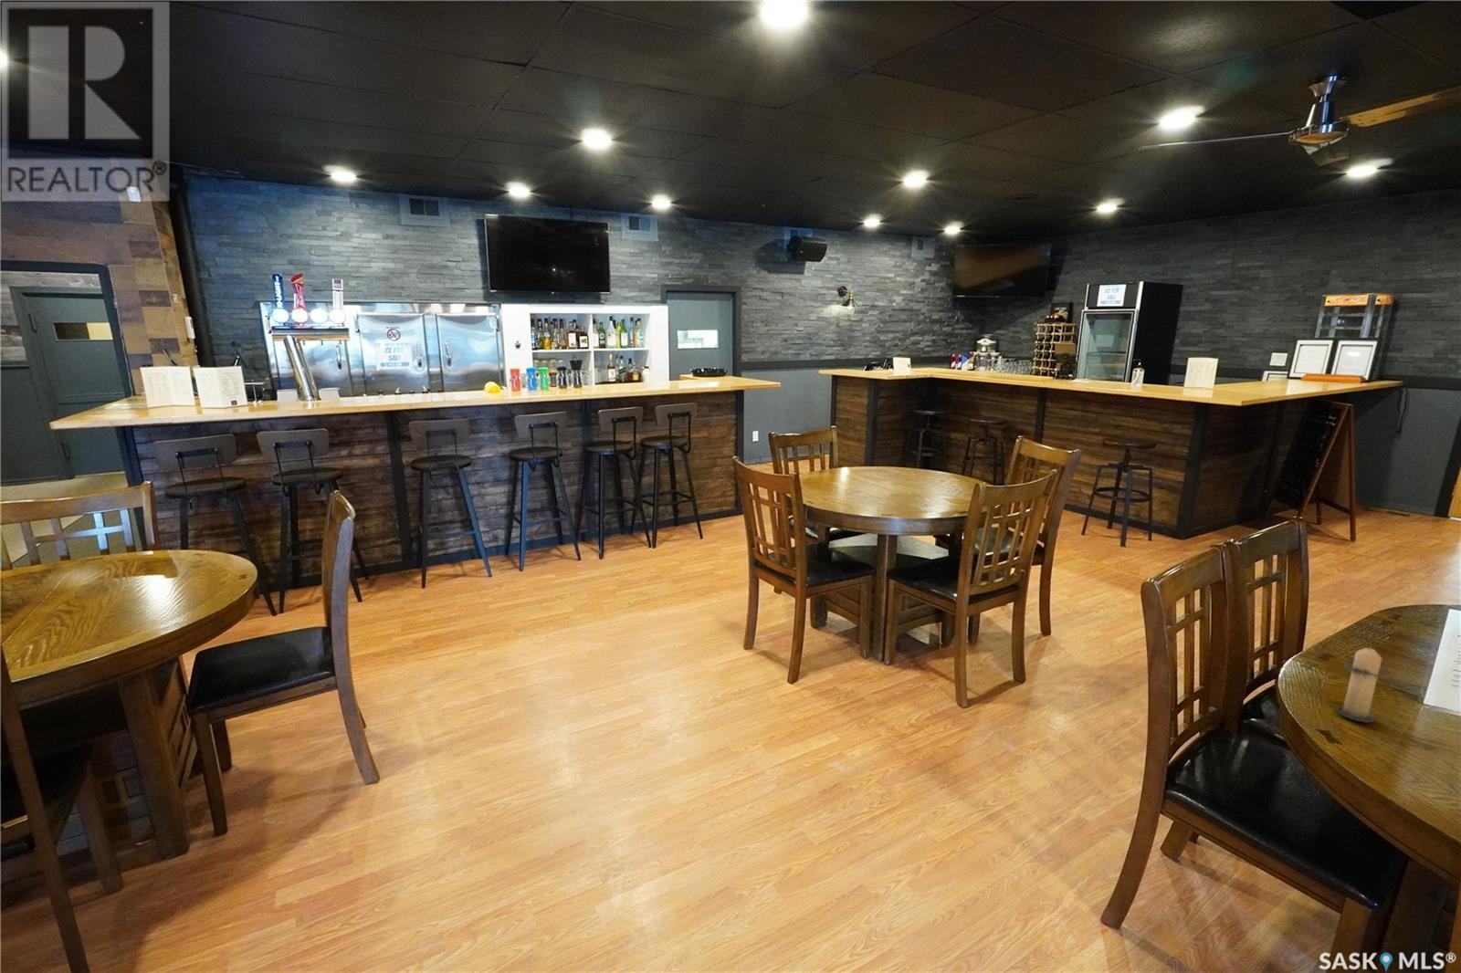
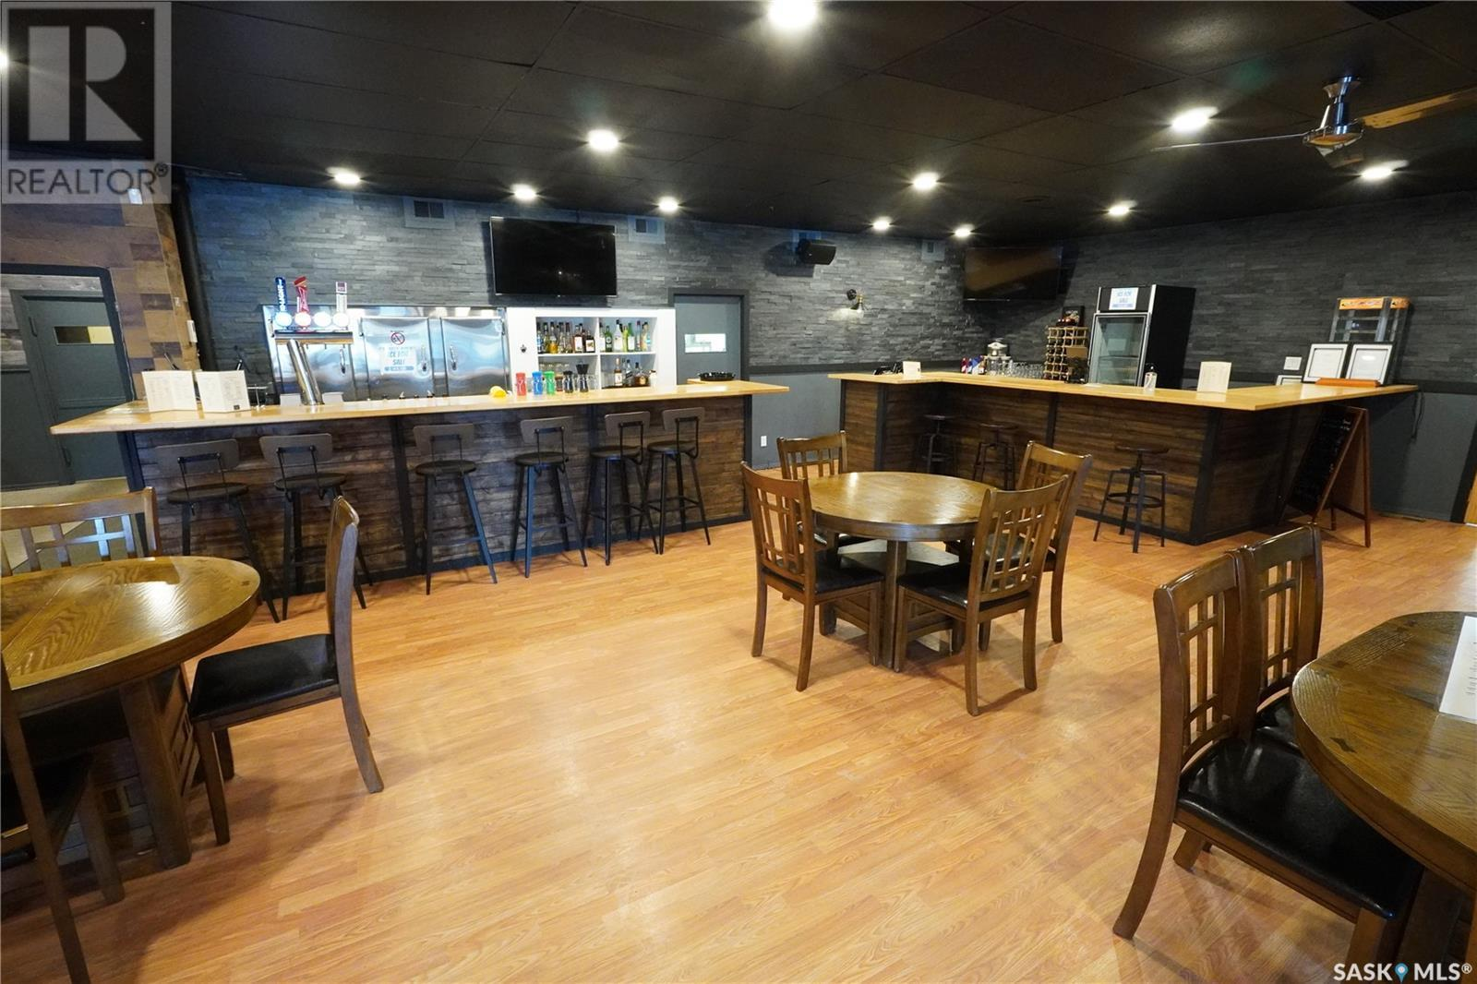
- candle [1335,643,1391,724]
